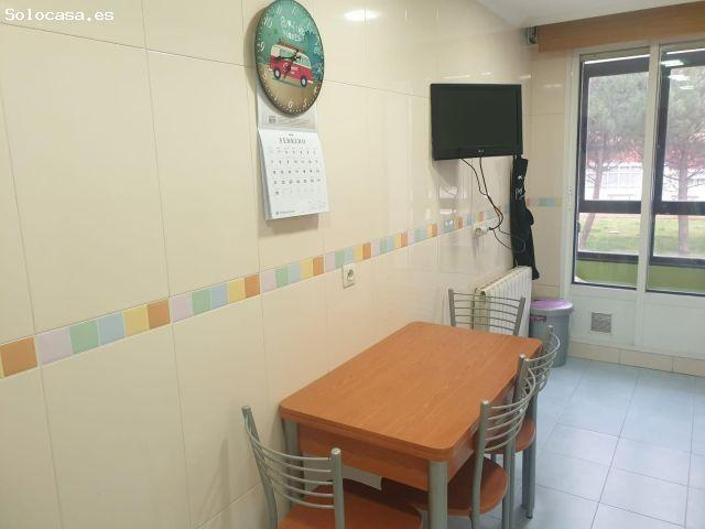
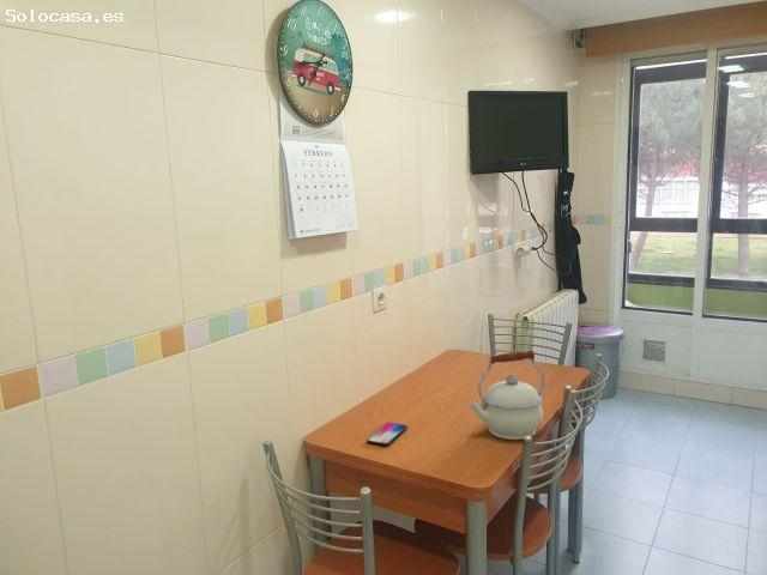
+ kettle [469,350,546,441]
+ smartphone [366,422,409,447]
